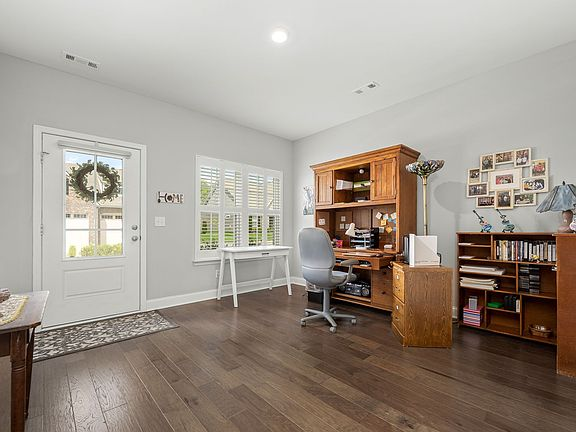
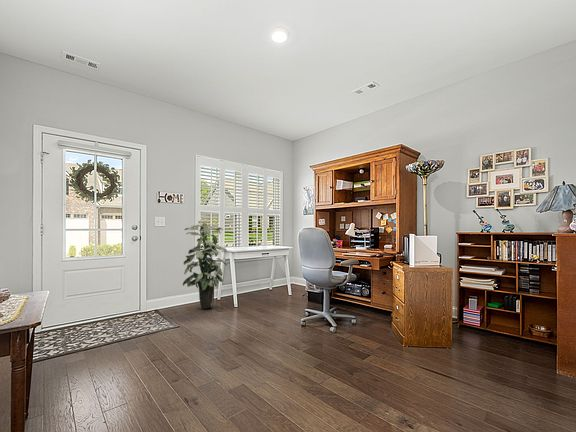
+ indoor plant [182,220,228,310]
